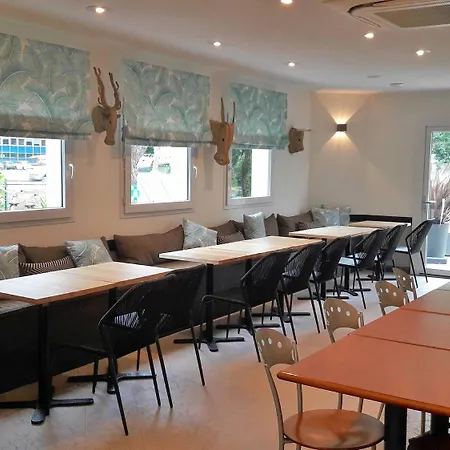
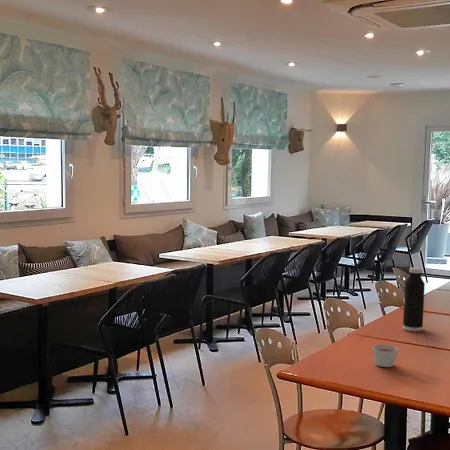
+ candle [372,343,399,368]
+ water bottle [402,267,426,332]
